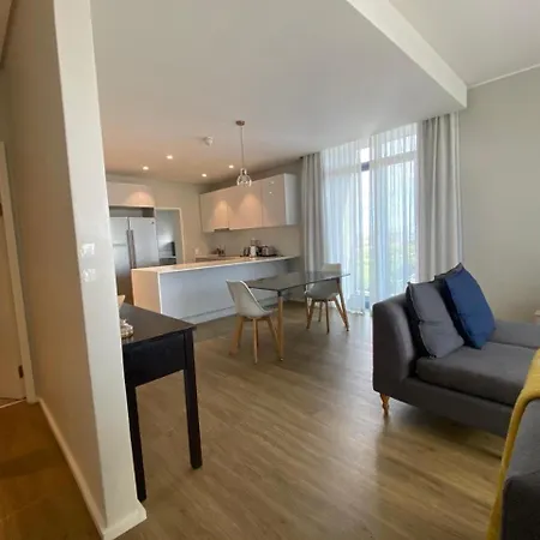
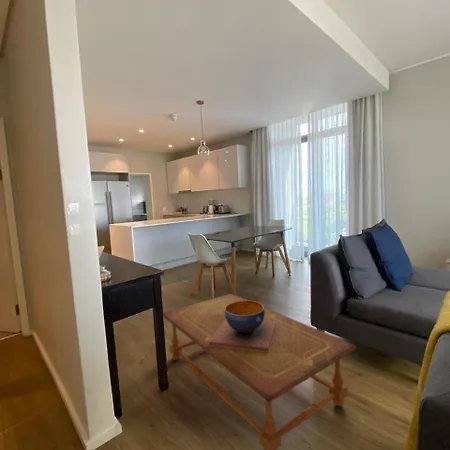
+ coffee table [162,293,358,450]
+ decorative bowl [209,299,277,352]
